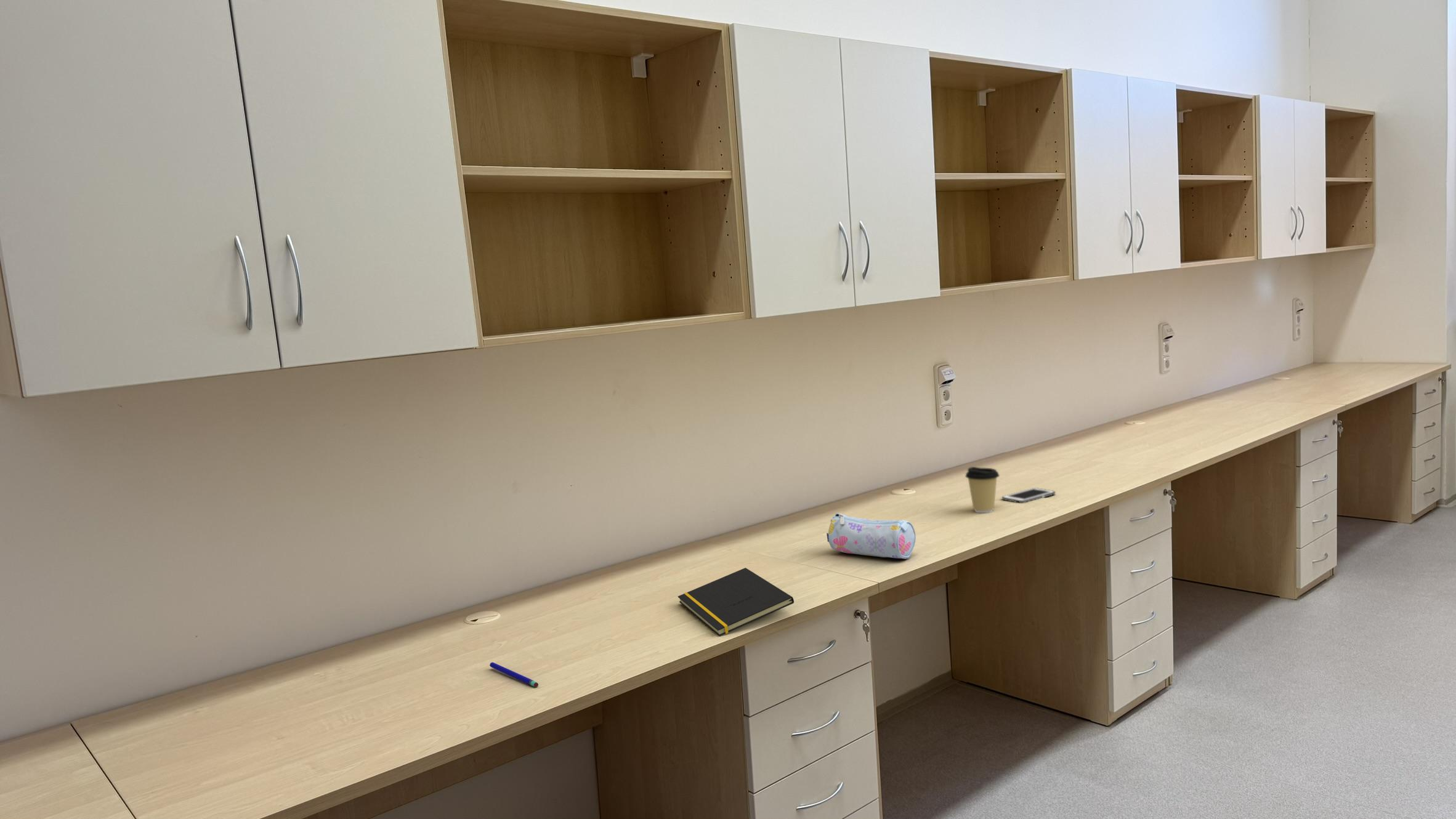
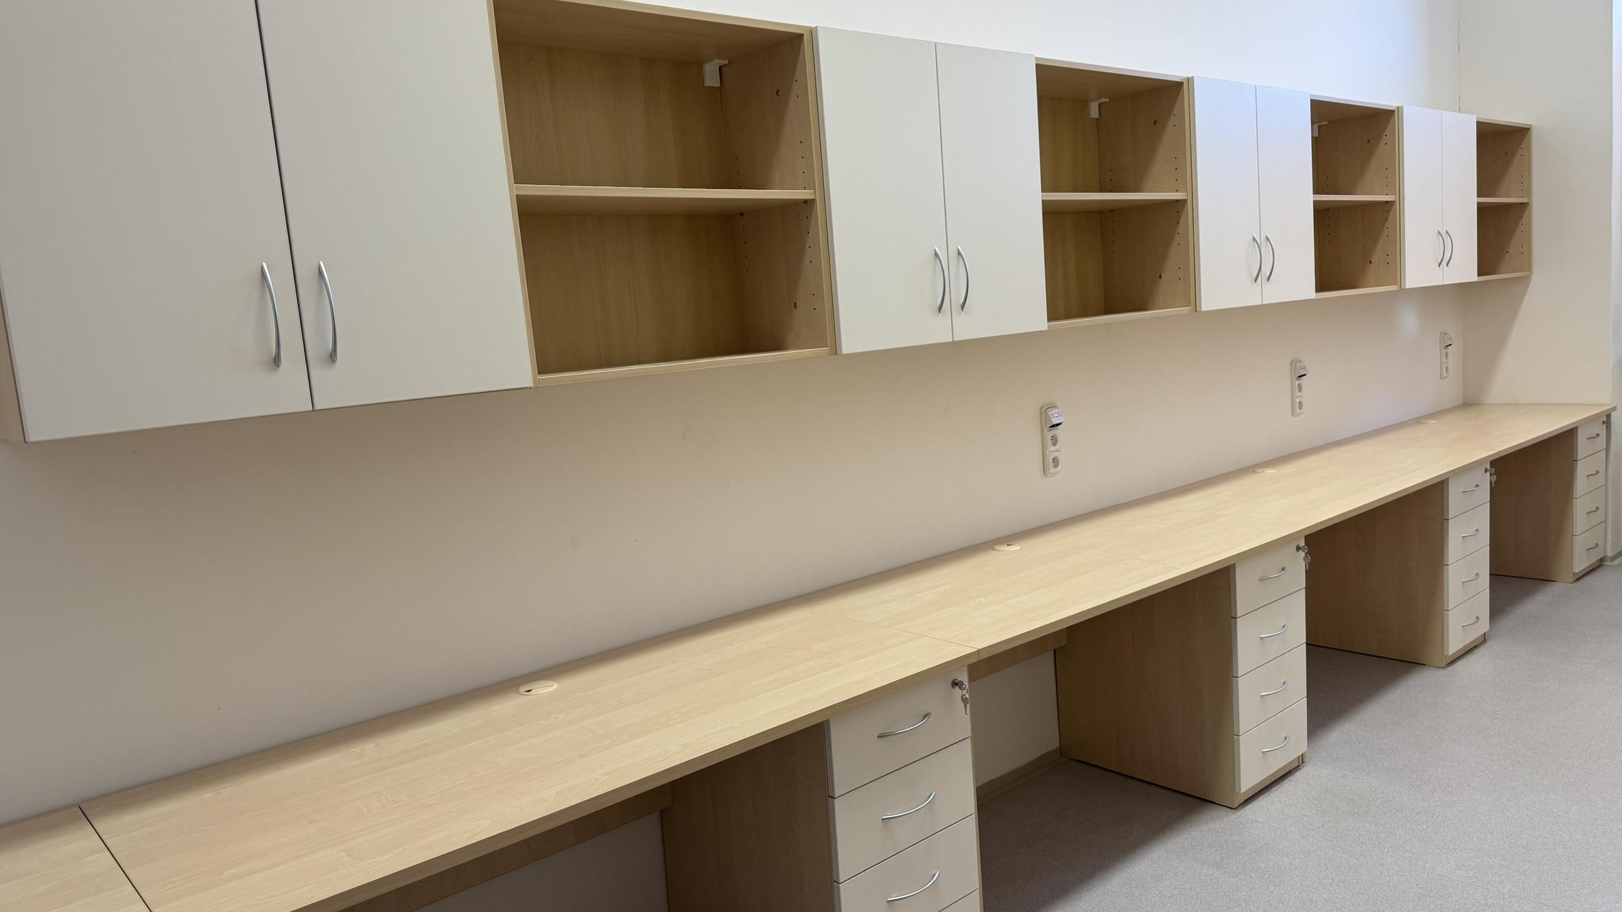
- pen [489,662,539,687]
- notepad [677,567,795,637]
- pencil case [826,513,916,559]
- cell phone [1001,487,1056,504]
- coffee cup [965,466,1000,514]
